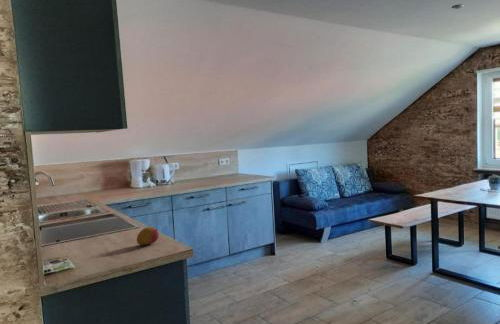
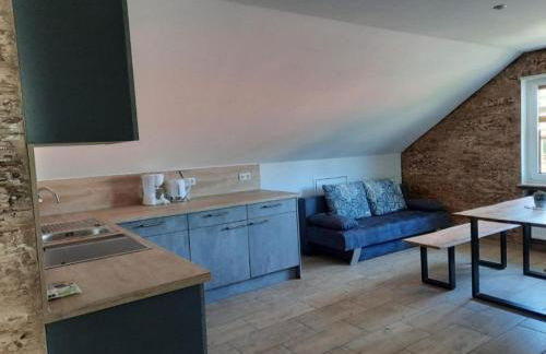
- fruit [136,226,160,246]
